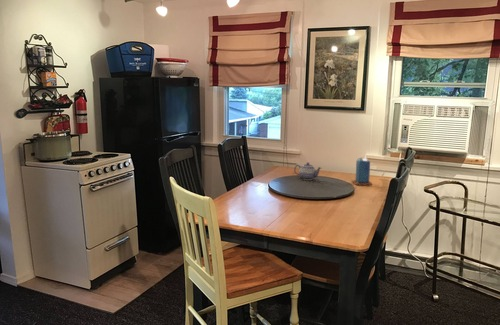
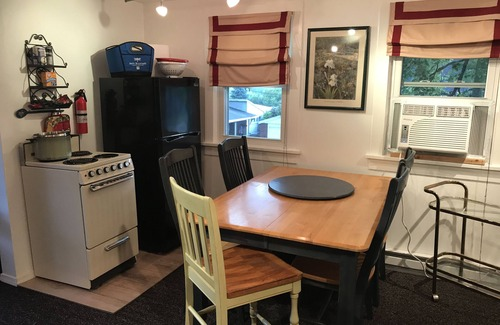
- candle [351,155,373,186]
- teapot [293,162,322,181]
